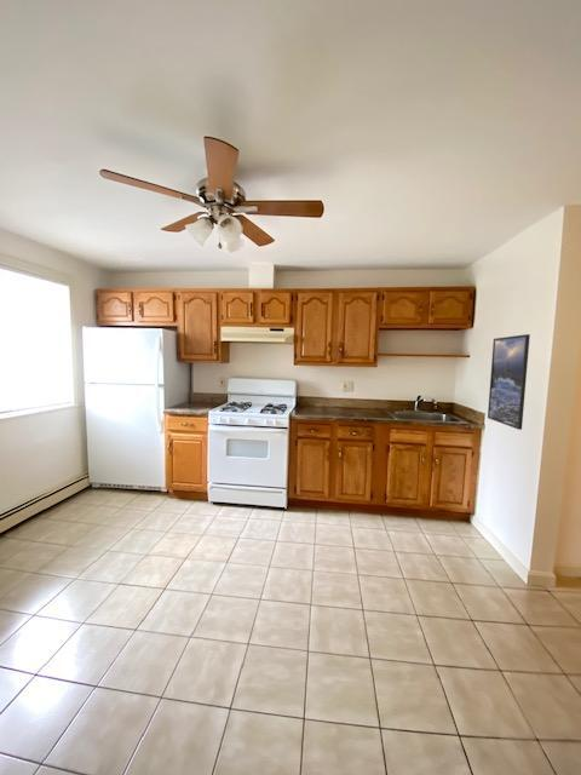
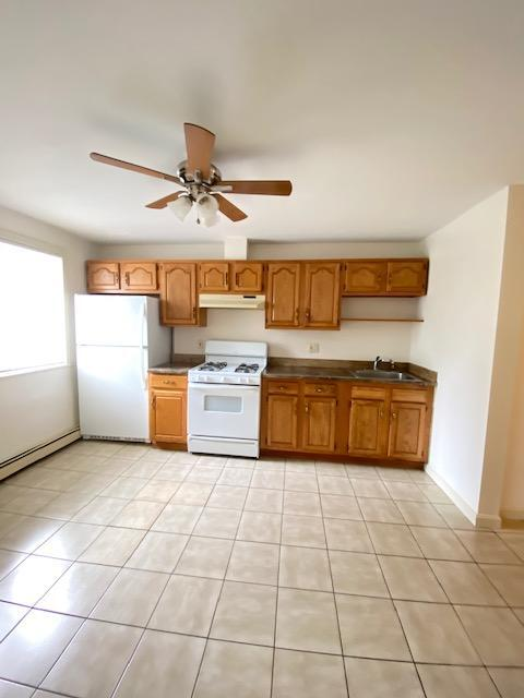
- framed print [487,333,531,431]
